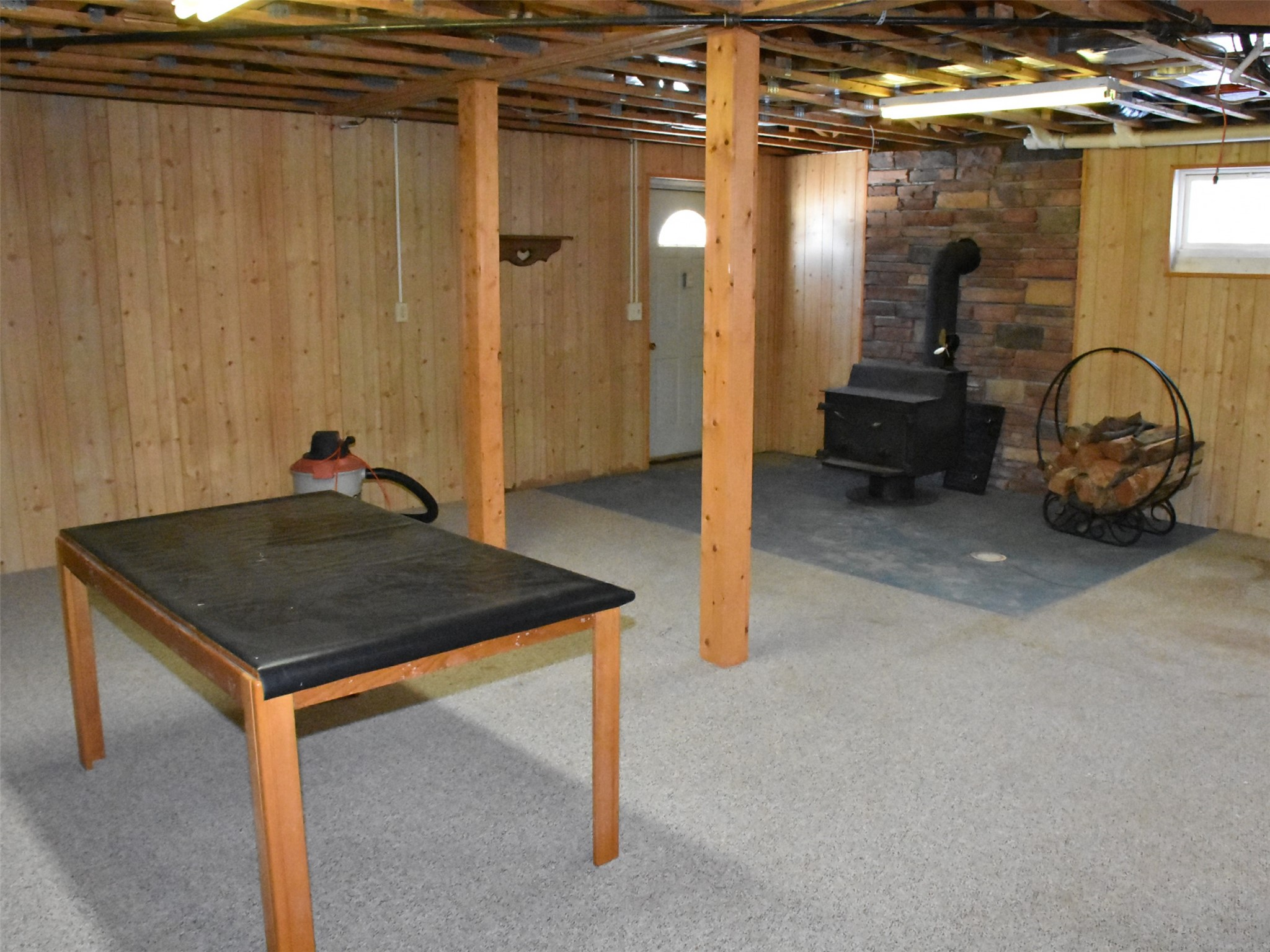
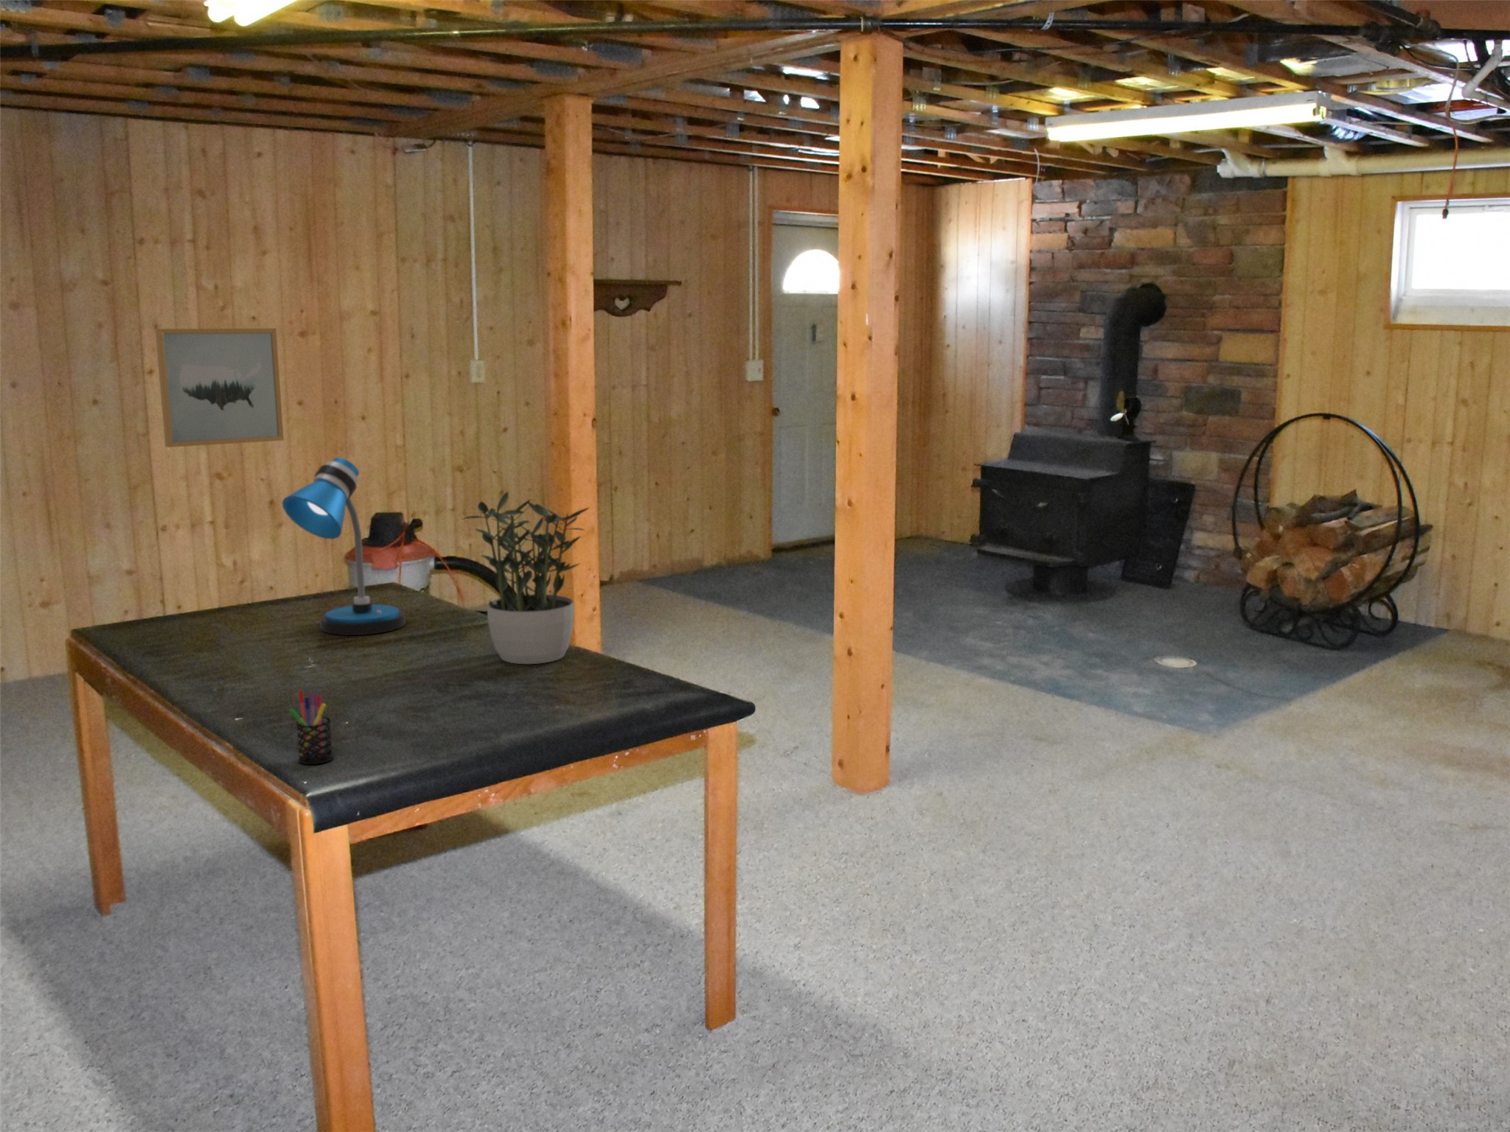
+ pen holder [288,690,334,765]
+ potted plant [461,491,591,665]
+ wall art [155,327,284,448]
+ desk lamp [282,457,407,636]
